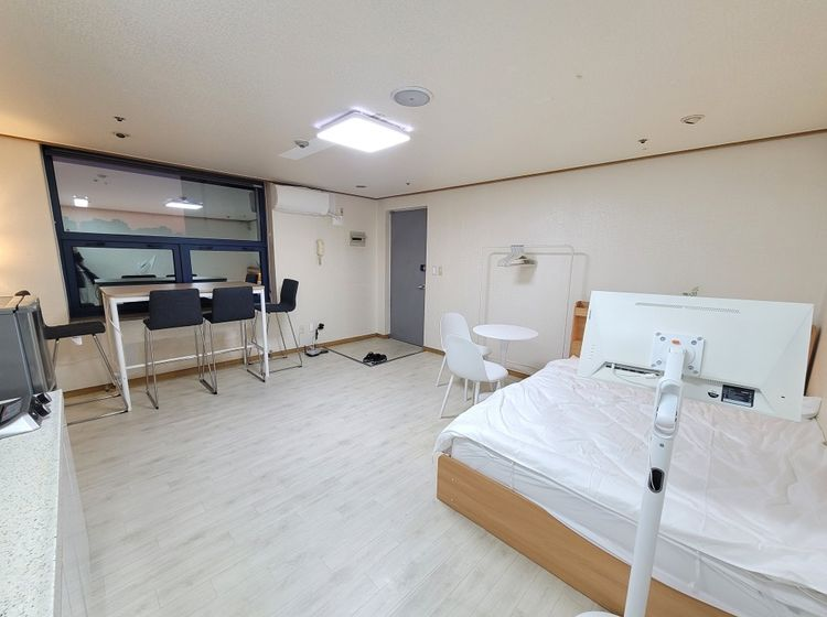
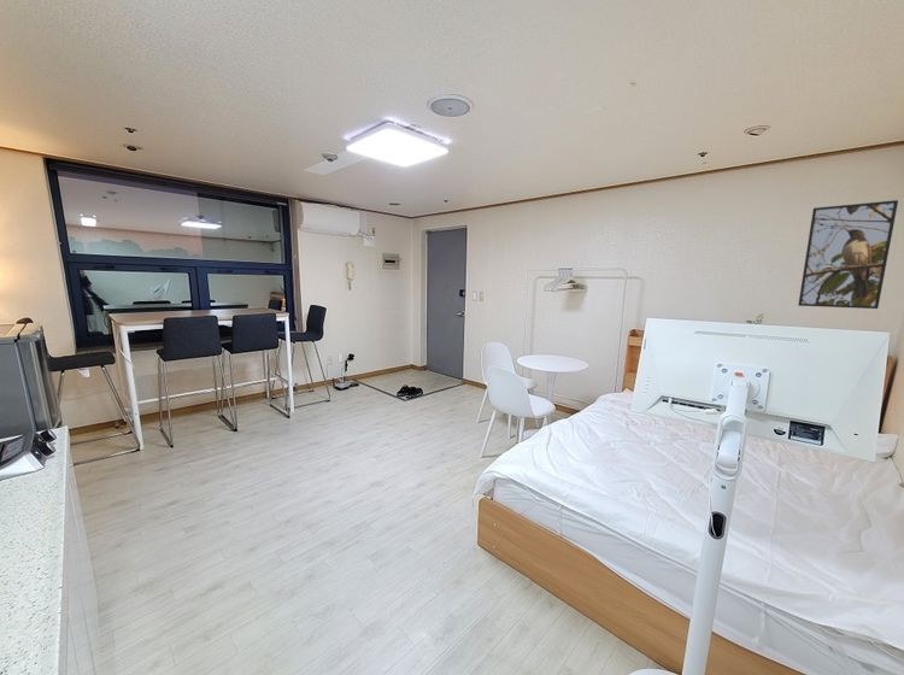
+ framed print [797,199,899,310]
